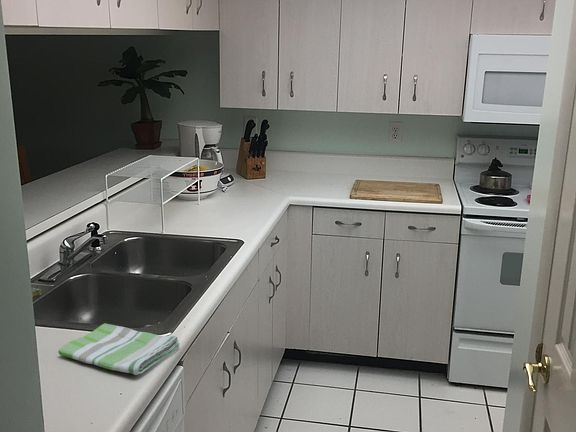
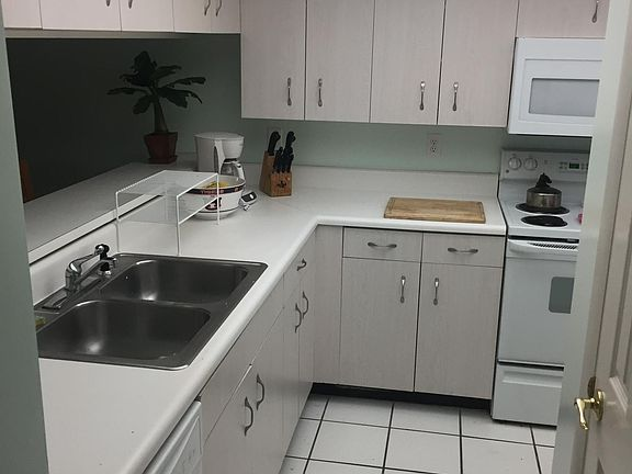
- dish towel [58,323,181,376]
